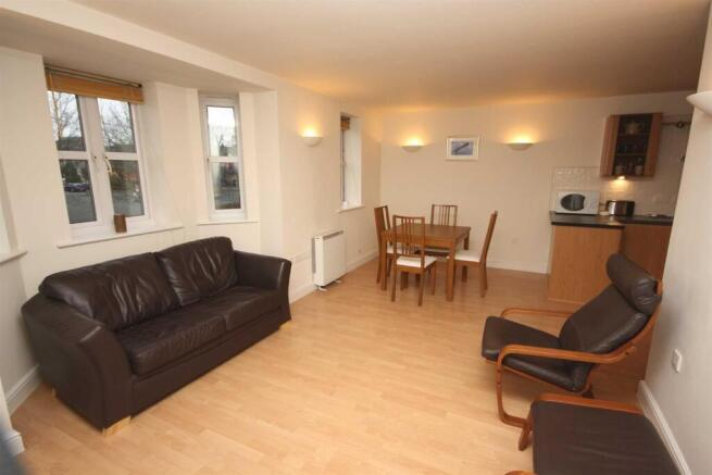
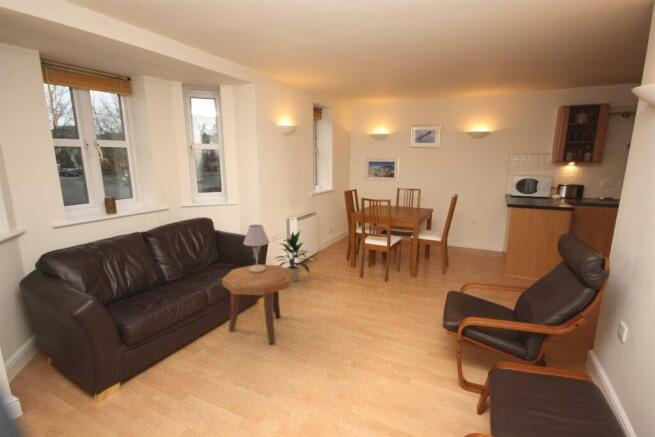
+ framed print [364,157,400,183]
+ table lamp [242,224,270,273]
+ indoor plant [273,230,311,283]
+ side table [221,263,294,345]
